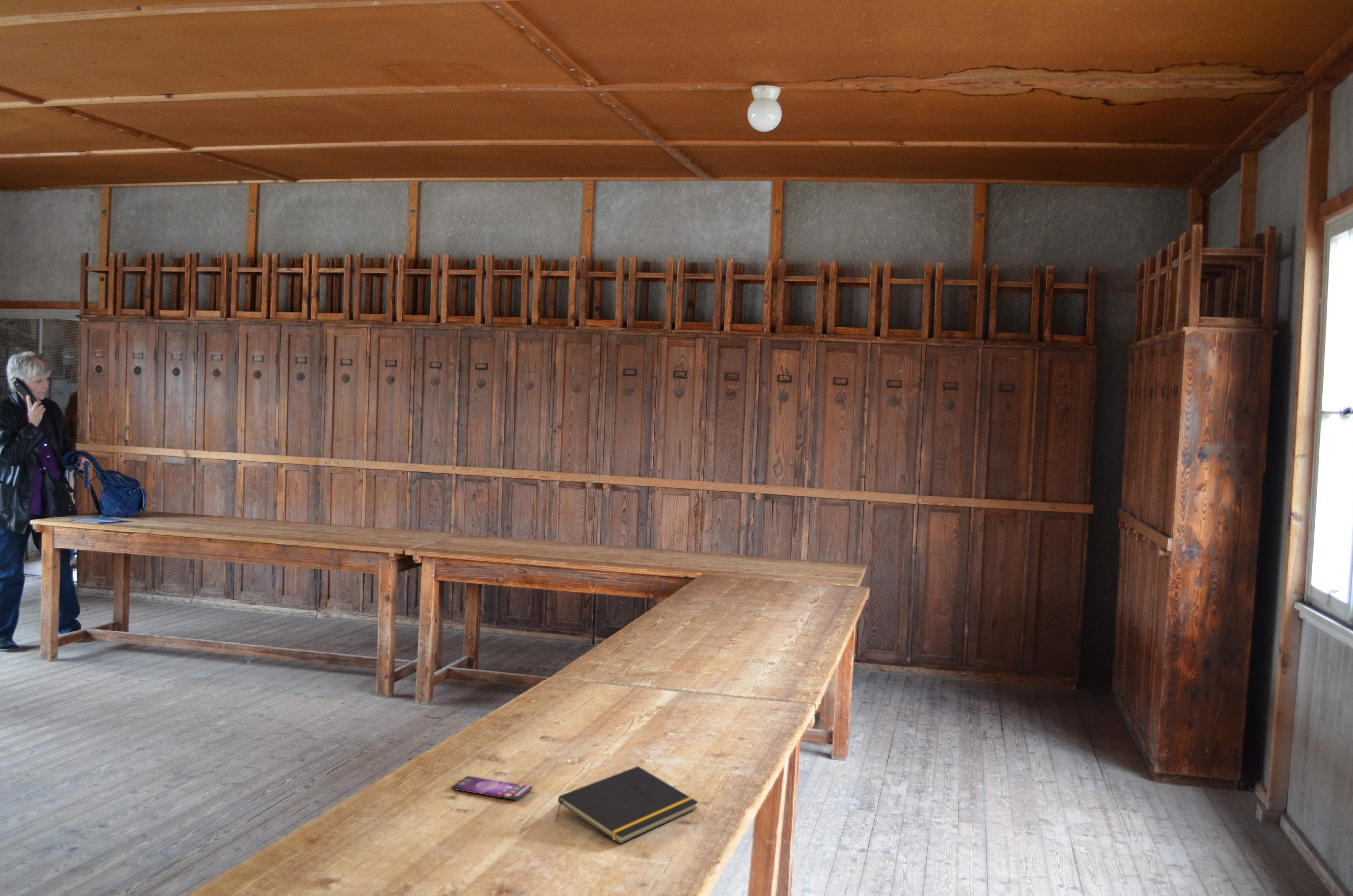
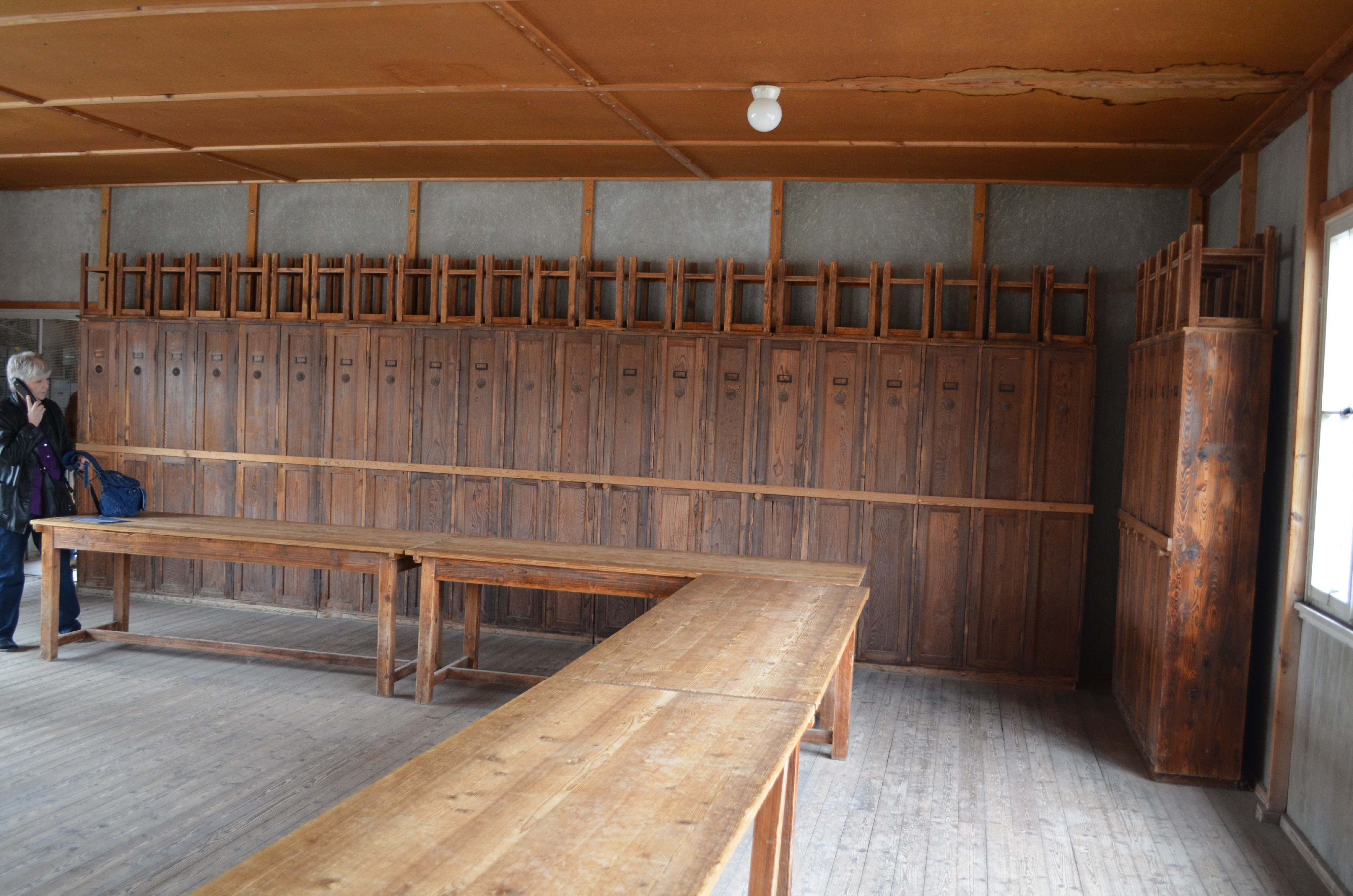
- smartphone [451,775,533,800]
- notepad [555,766,699,844]
